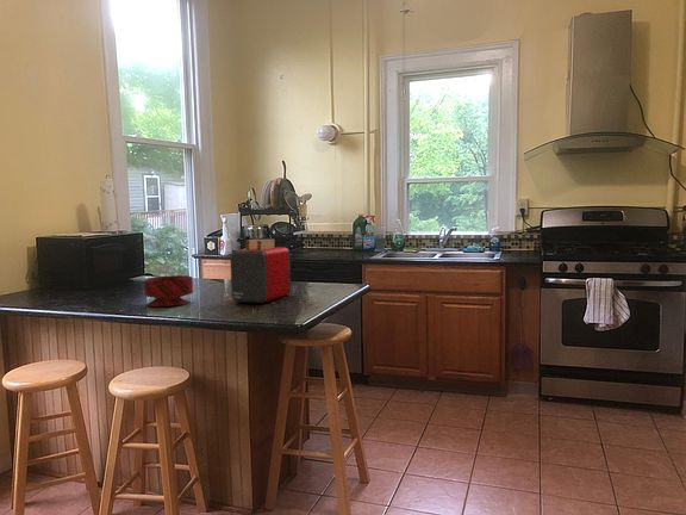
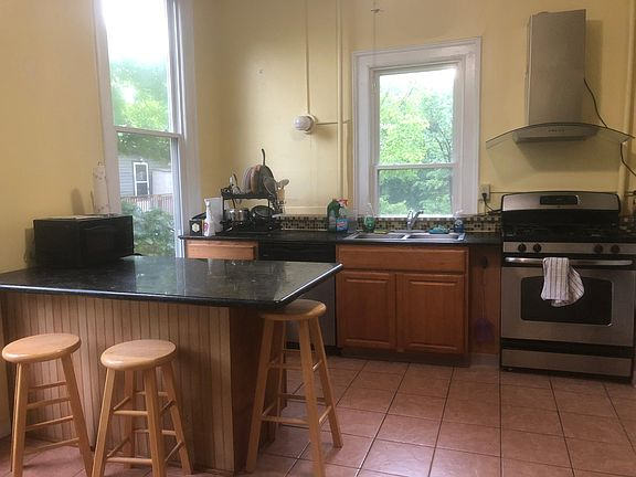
- bowl [143,274,194,308]
- toaster [229,238,292,304]
